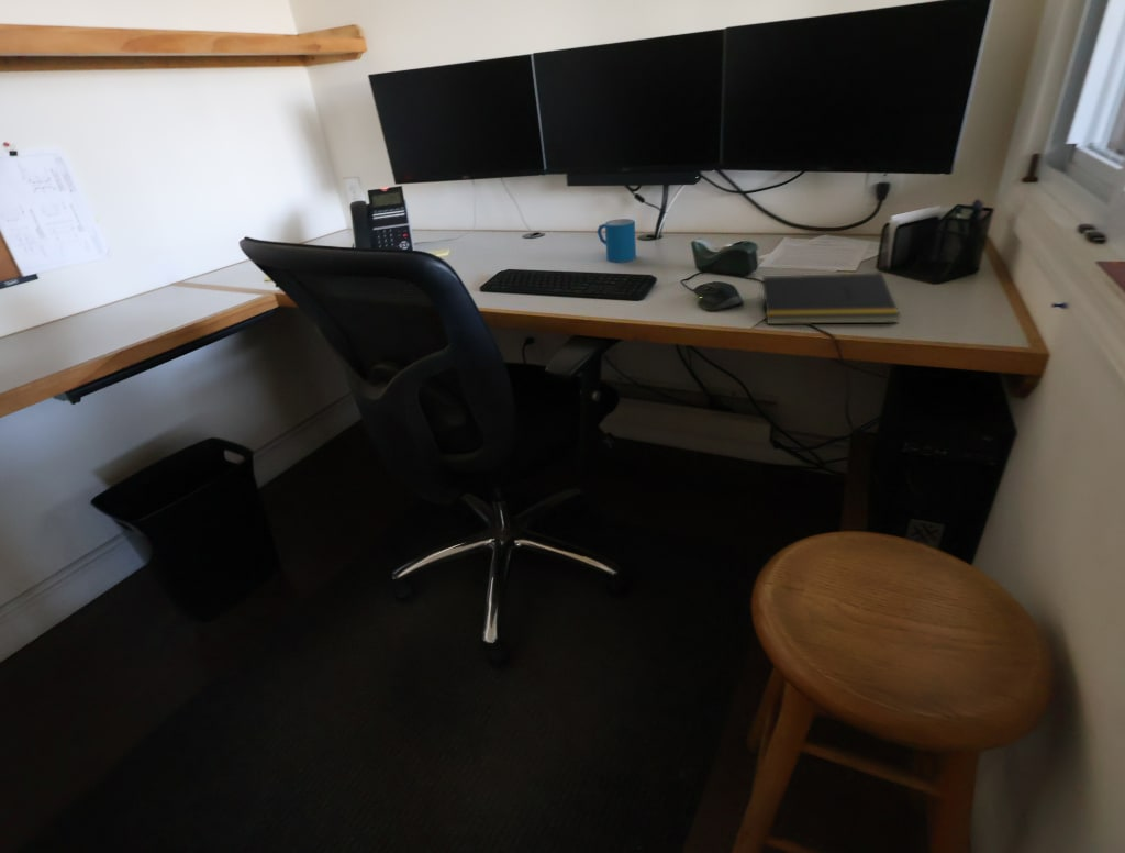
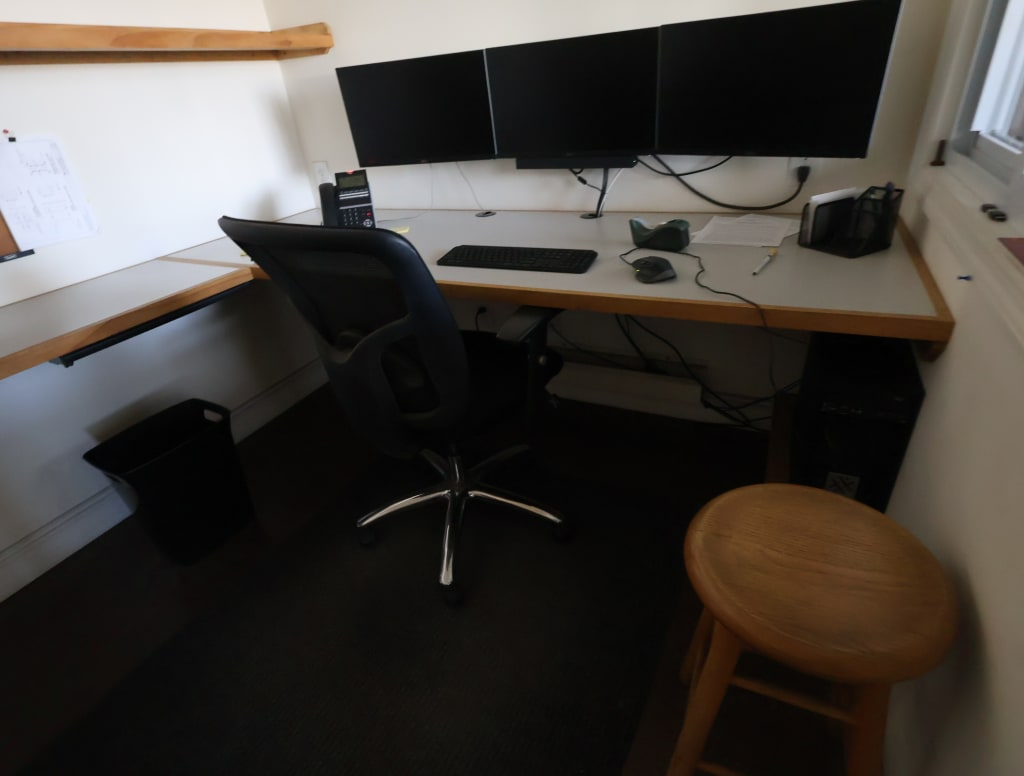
- mug [595,218,637,264]
- notepad [757,272,901,325]
